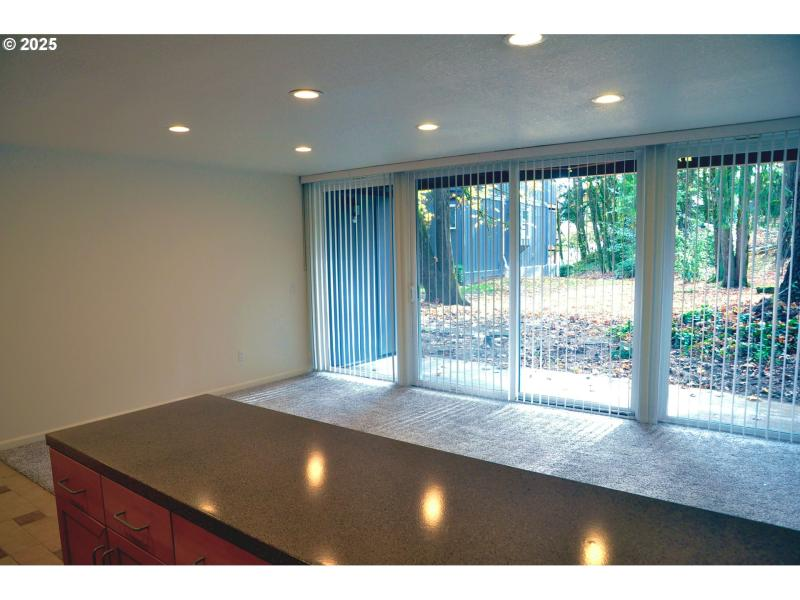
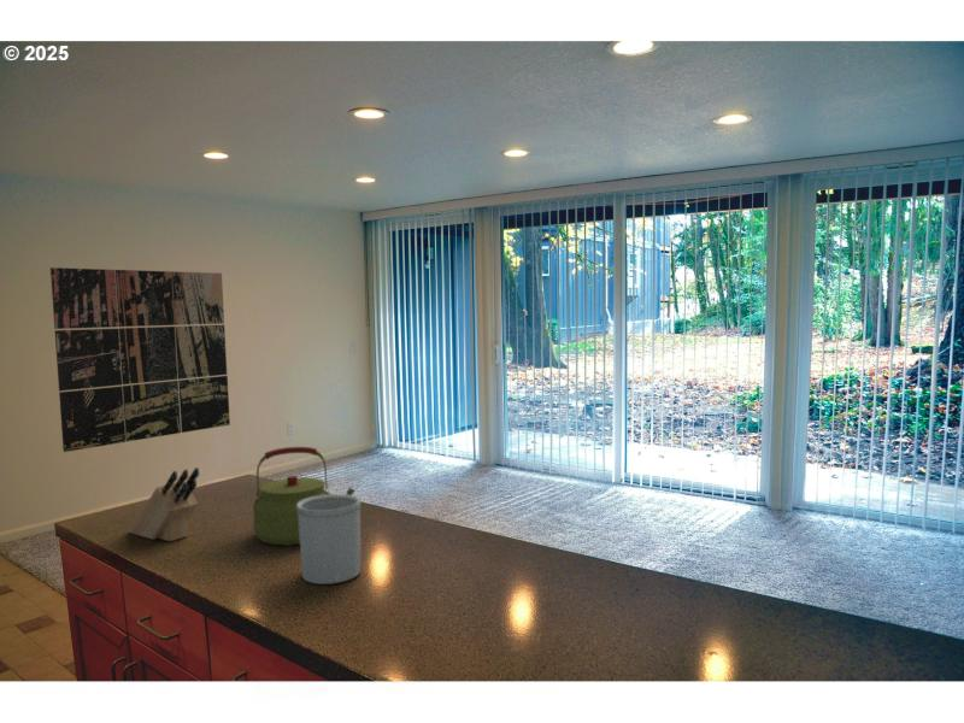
+ wall art [49,266,231,453]
+ utensil holder [296,493,363,586]
+ knife block [128,466,200,542]
+ kettle [252,446,357,546]
